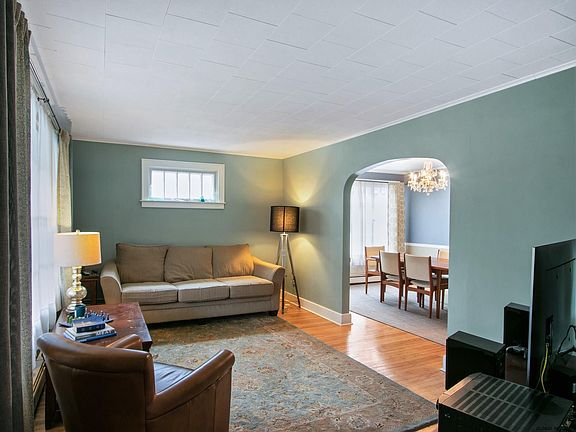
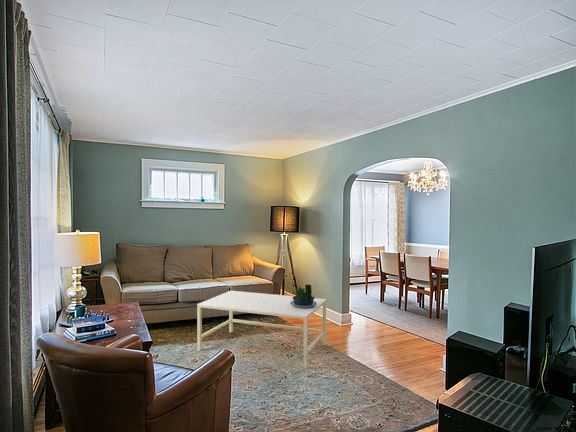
+ potted plant [290,283,317,308]
+ coffee table [196,290,327,370]
